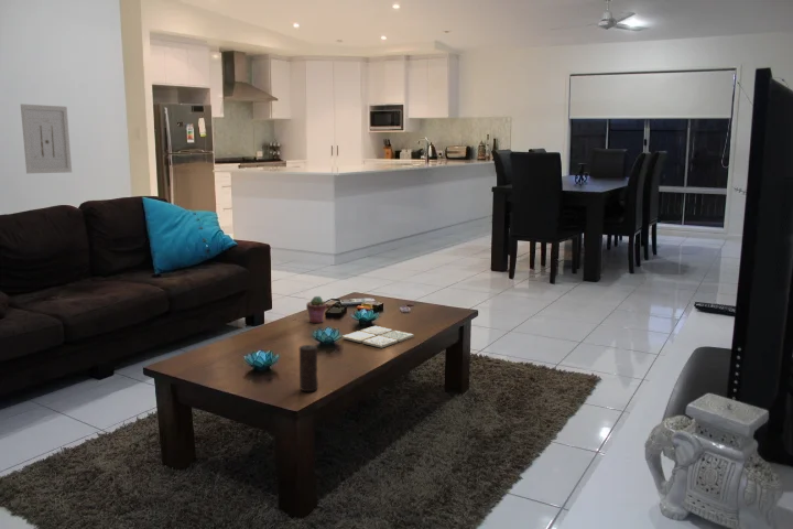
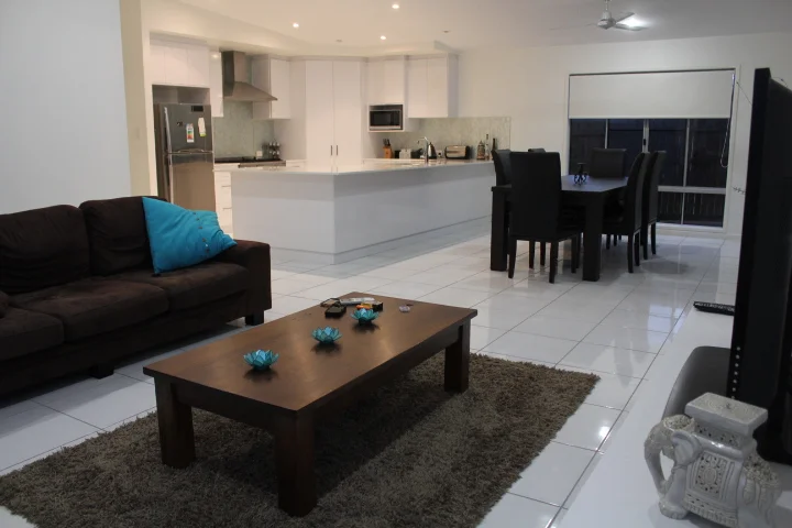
- drink coaster [341,325,415,349]
- wall art [20,102,73,174]
- candle [298,344,319,392]
- potted succulent [305,295,327,324]
